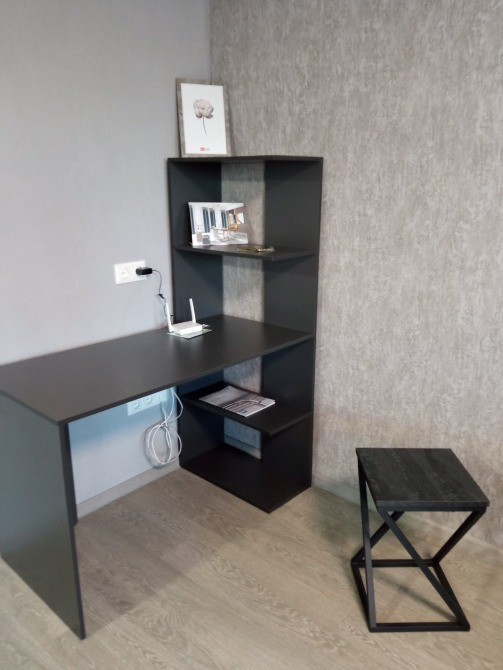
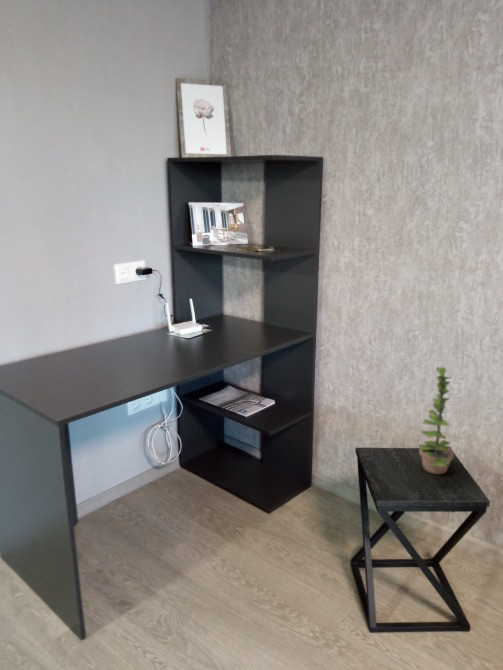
+ plant [417,366,455,475]
